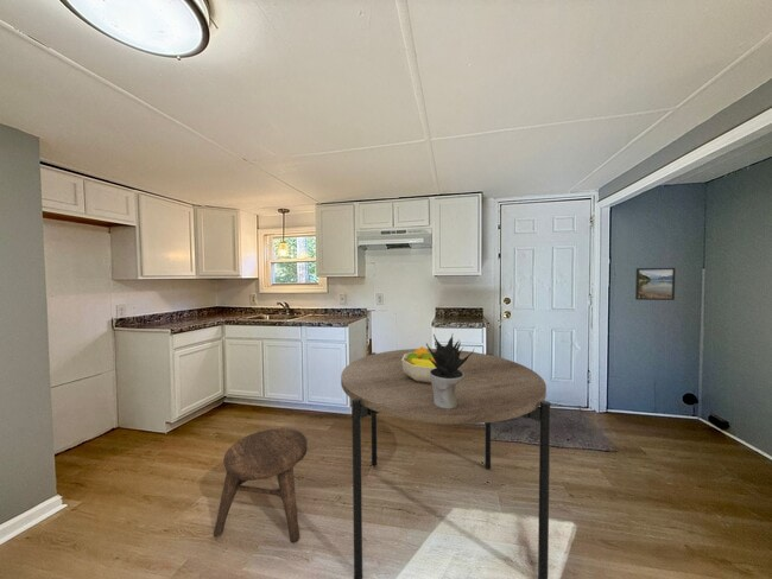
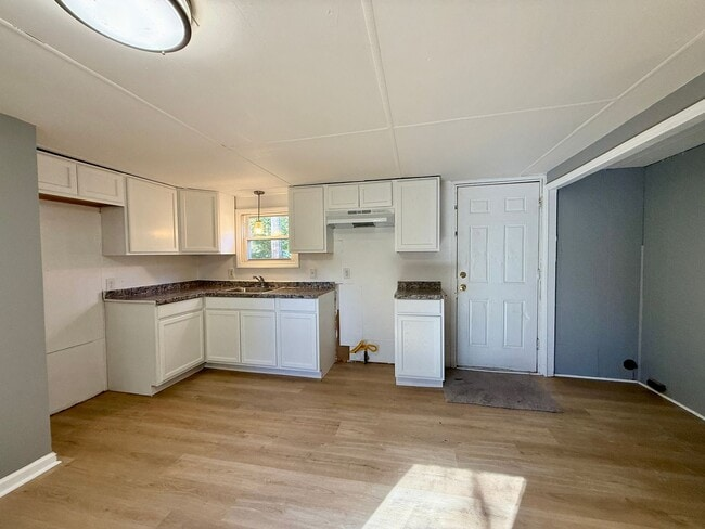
- dining table [340,348,552,579]
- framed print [634,267,676,301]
- fruit bowl [401,345,436,383]
- stool [213,427,308,545]
- potted plant [425,333,475,408]
